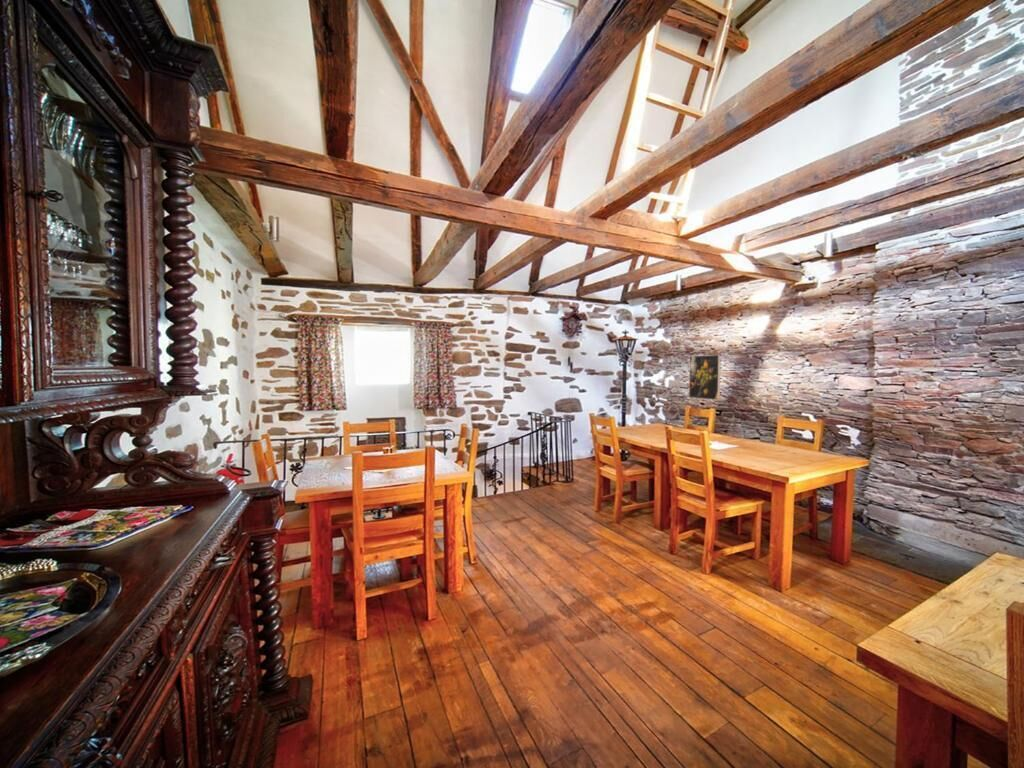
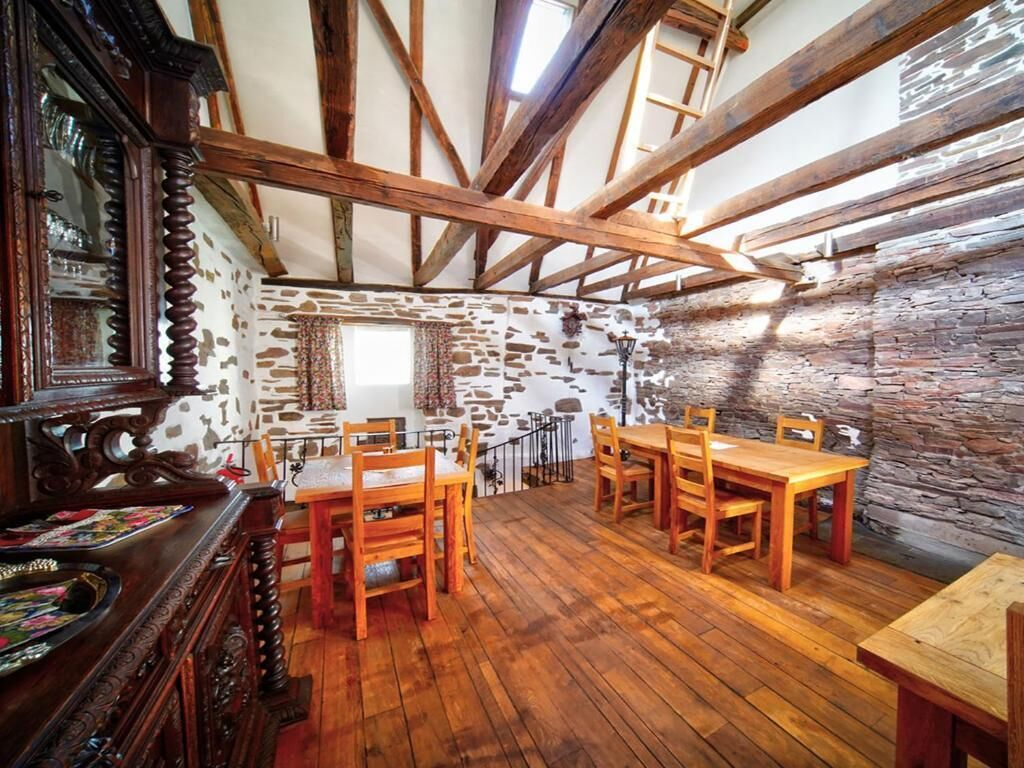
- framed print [688,354,722,401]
